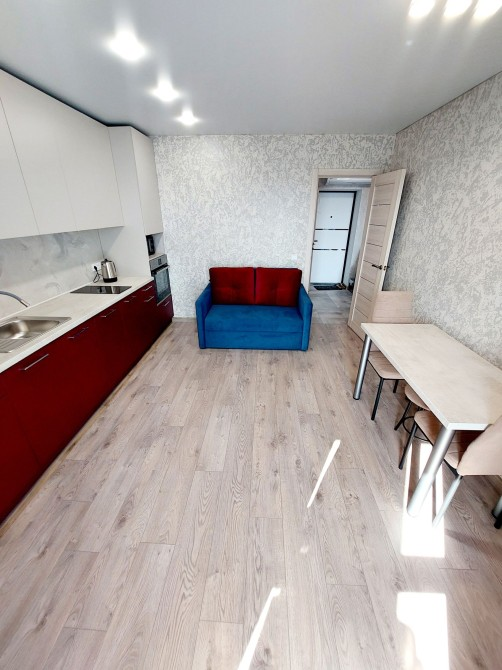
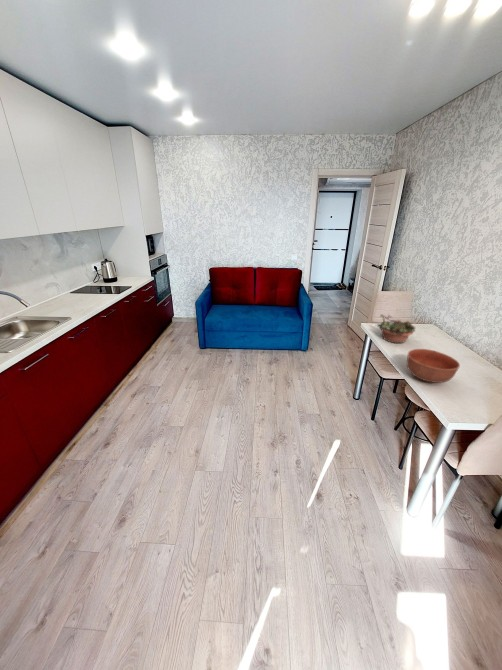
+ bowl [406,348,461,384]
+ succulent planter [376,313,416,344]
